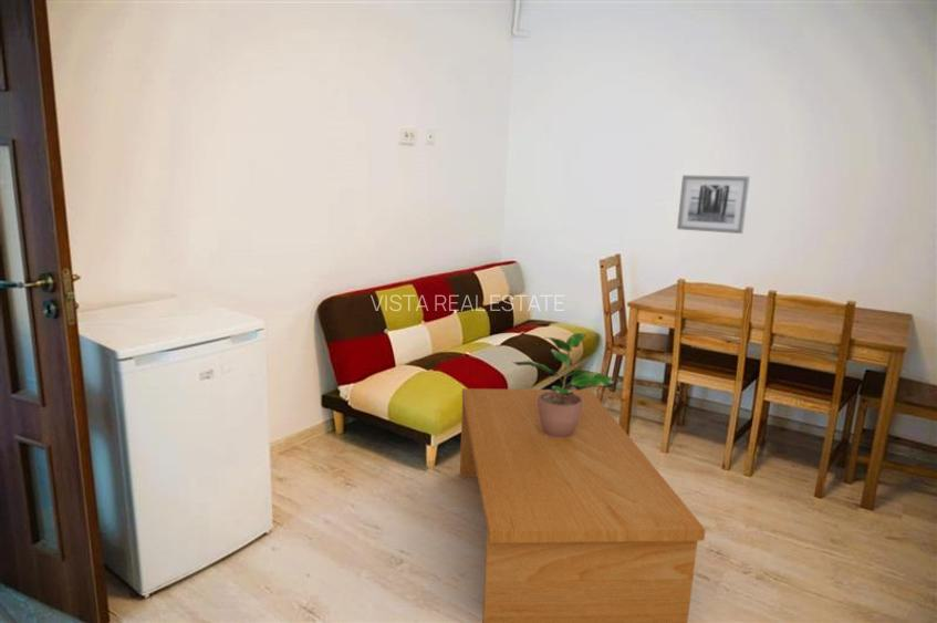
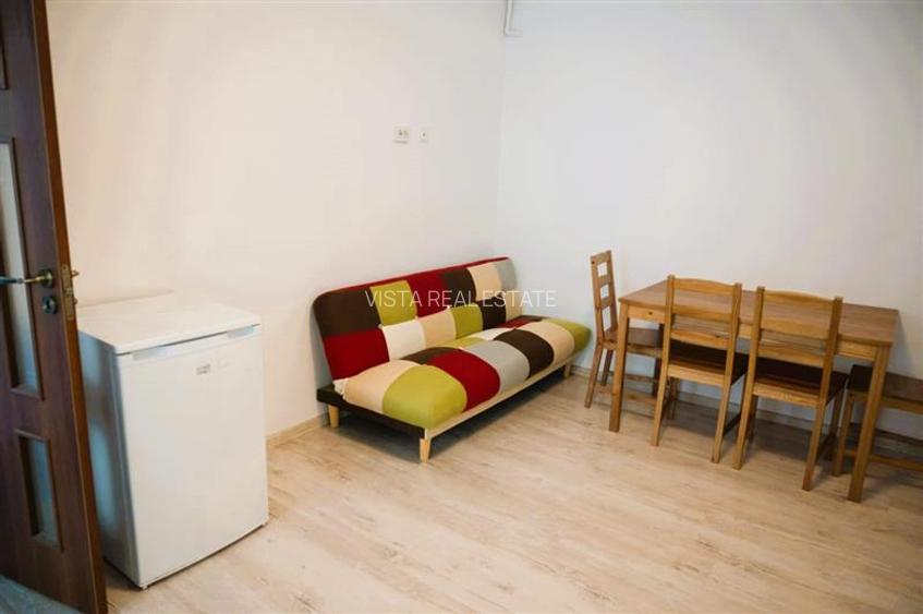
- potted plant [512,332,615,438]
- coffee table [459,387,707,623]
- wall art [676,174,751,235]
